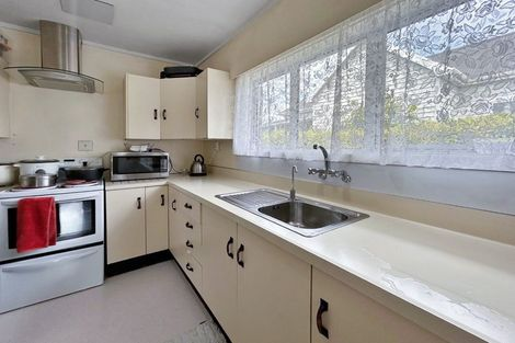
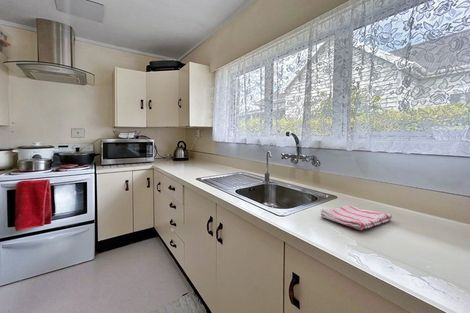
+ dish towel [320,204,393,231]
